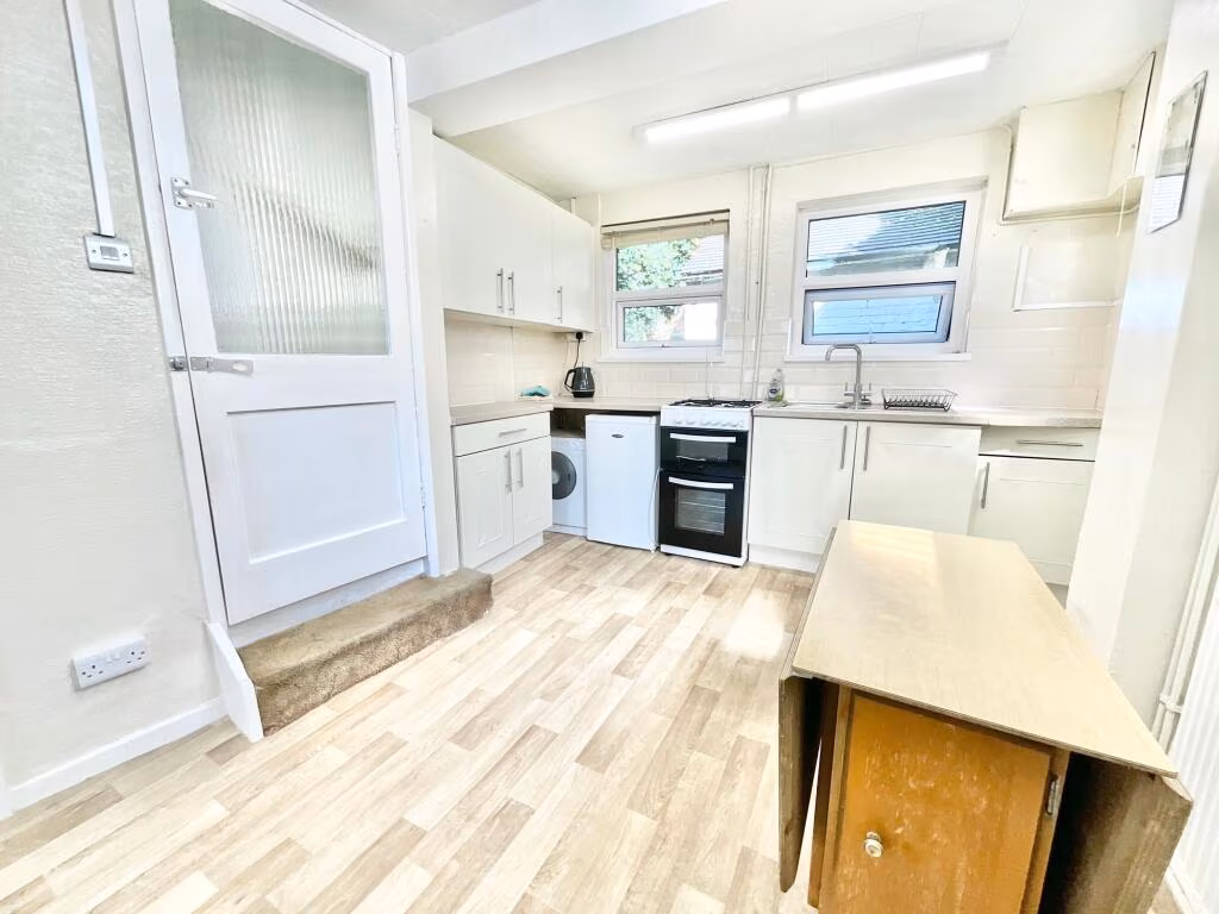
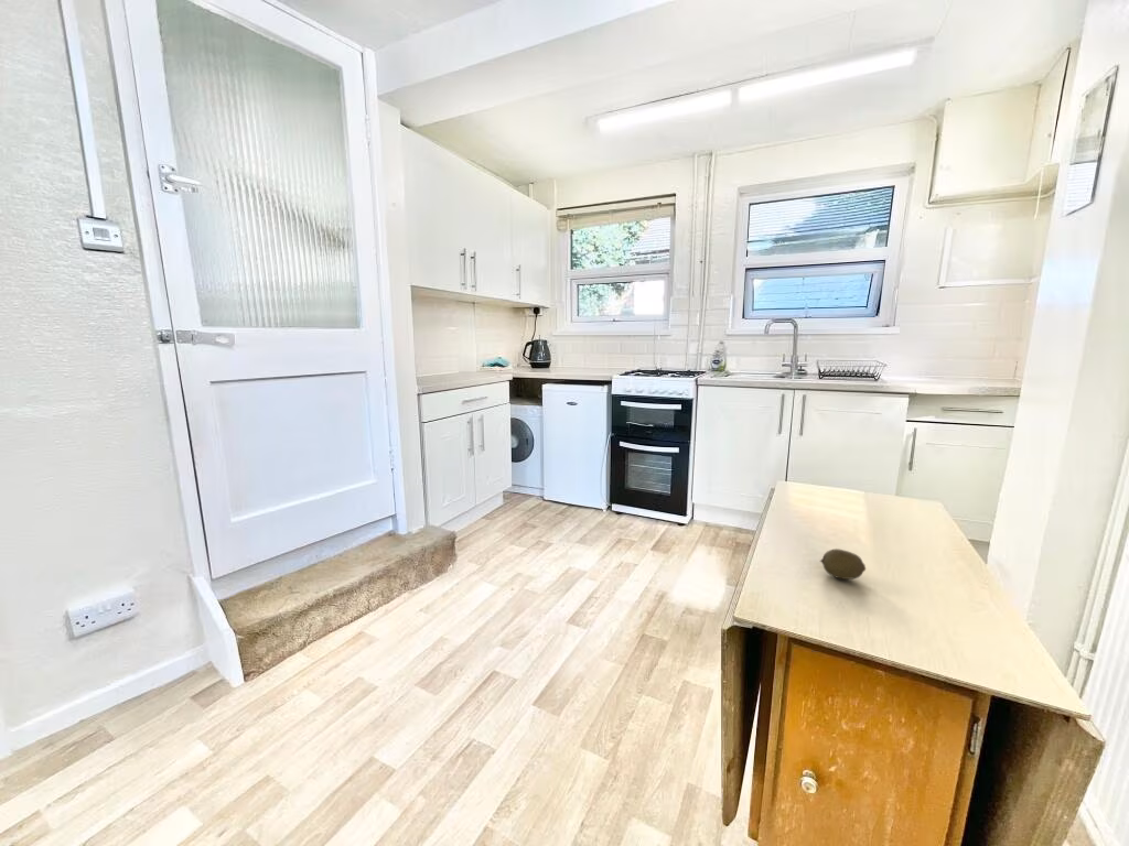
+ fruit [819,547,867,581]
